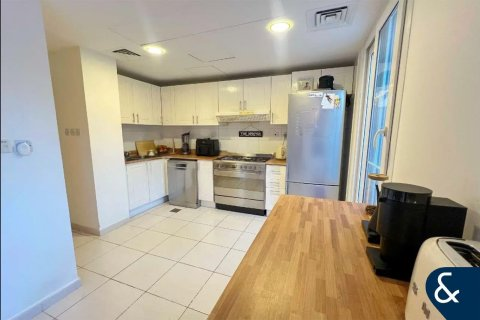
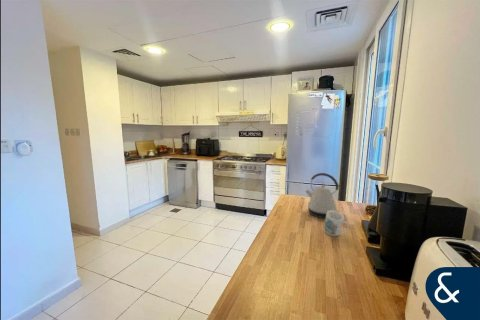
+ kettle [304,172,340,219]
+ mug [323,211,350,237]
